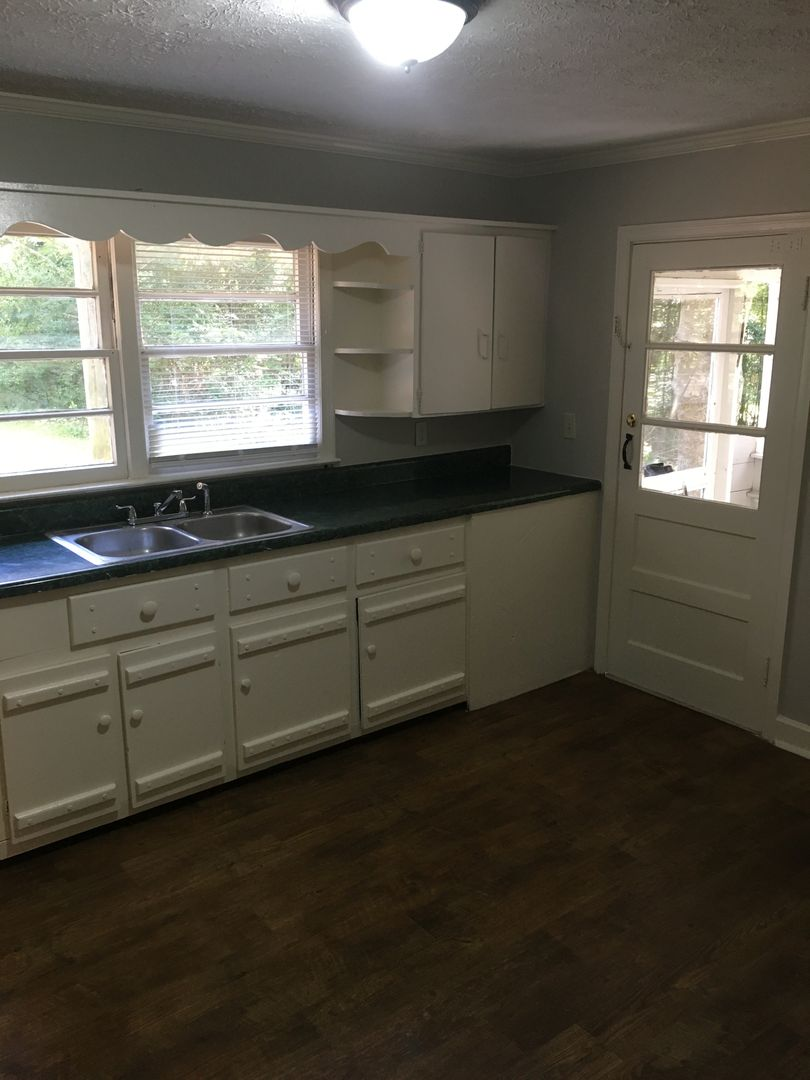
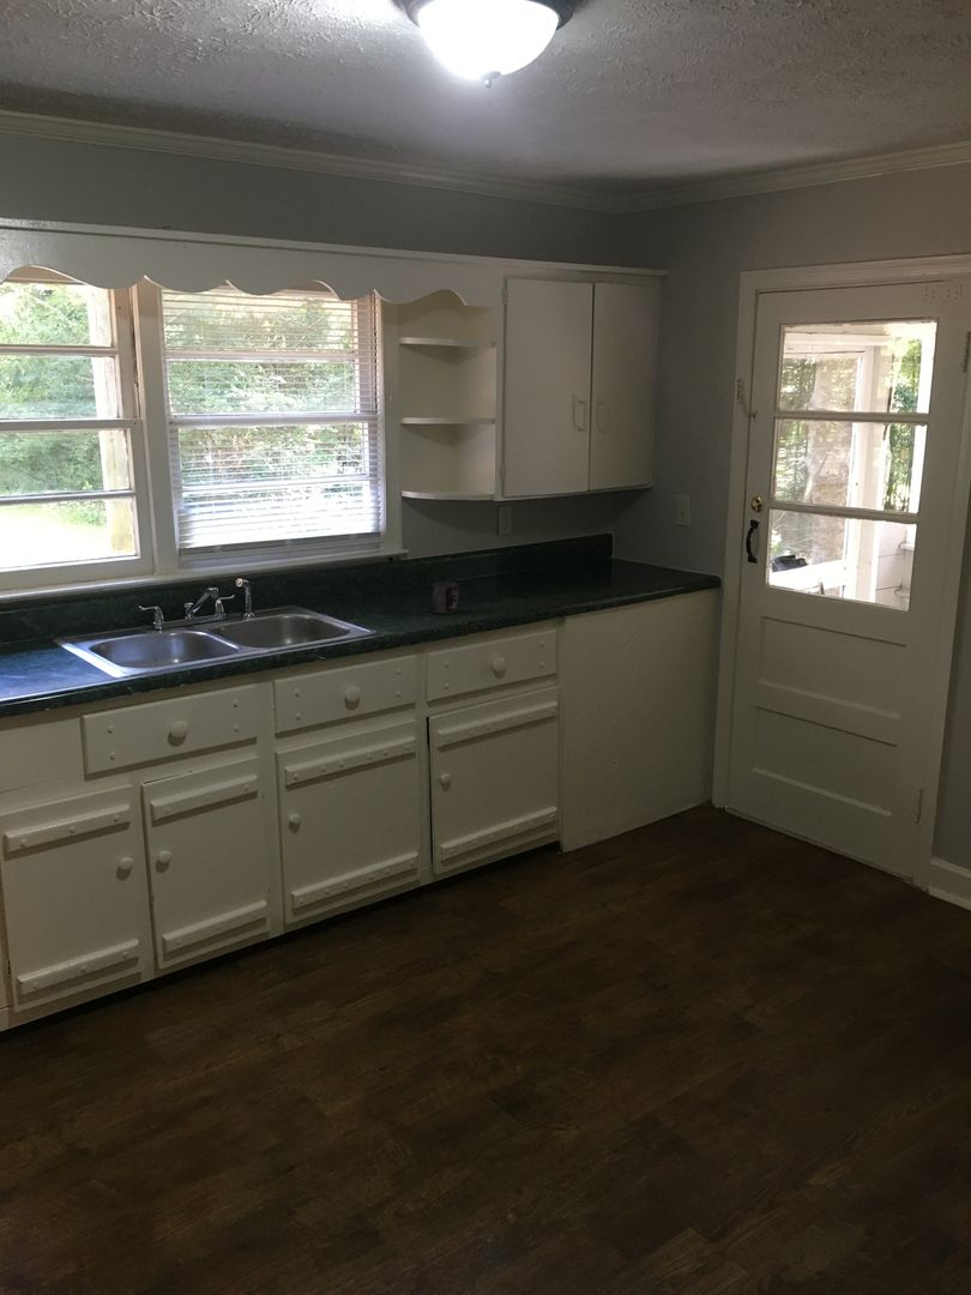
+ mug [432,580,459,615]
